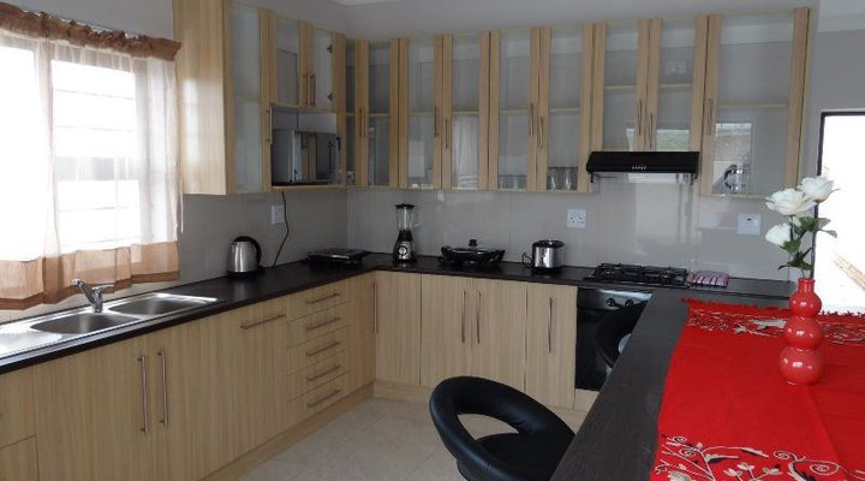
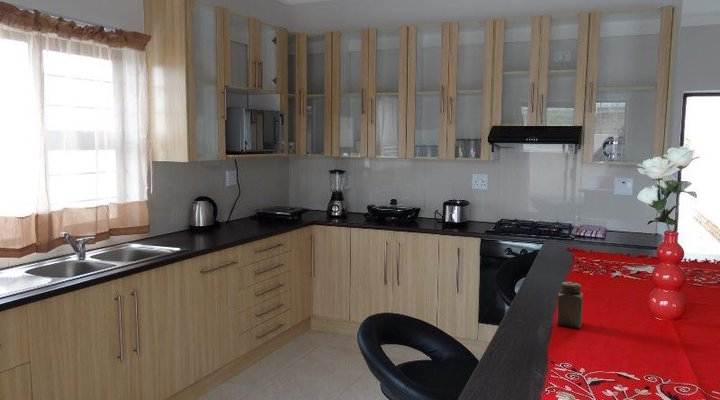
+ salt shaker [556,281,584,329]
